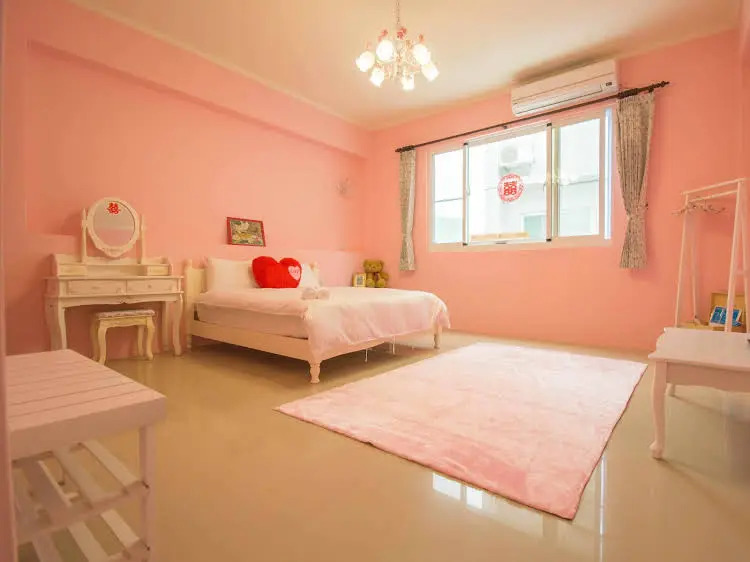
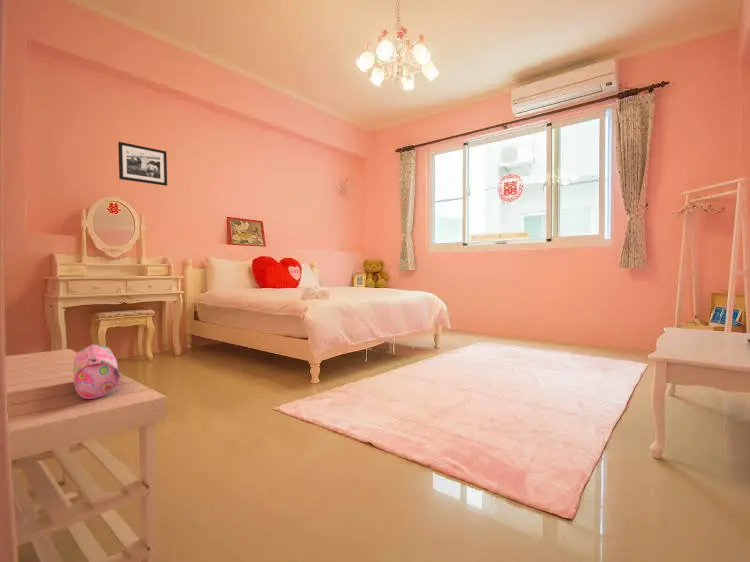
+ pencil case [72,343,121,400]
+ picture frame [117,141,168,187]
